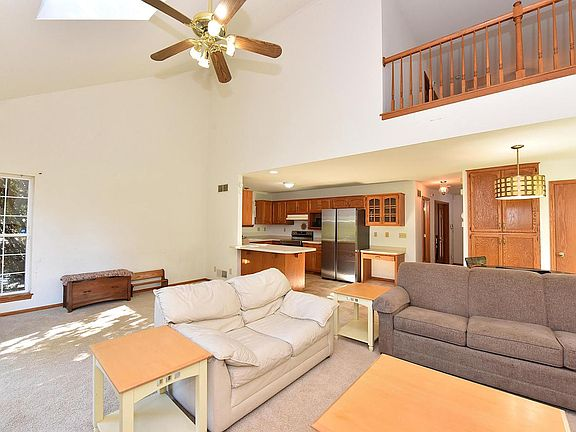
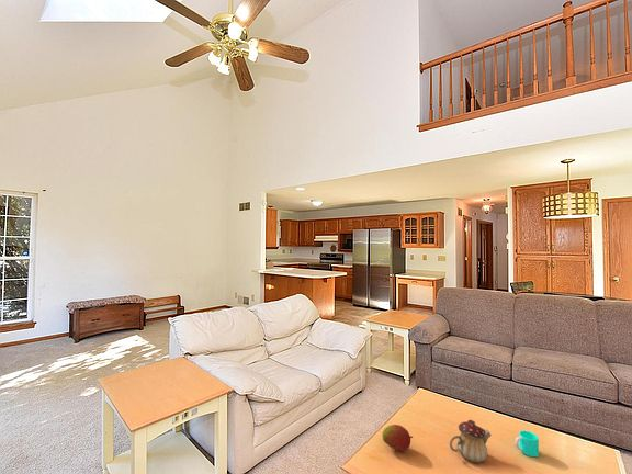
+ fruit [381,424,414,452]
+ teapot [449,419,493,463]
+ cup [515,429,540,458]
